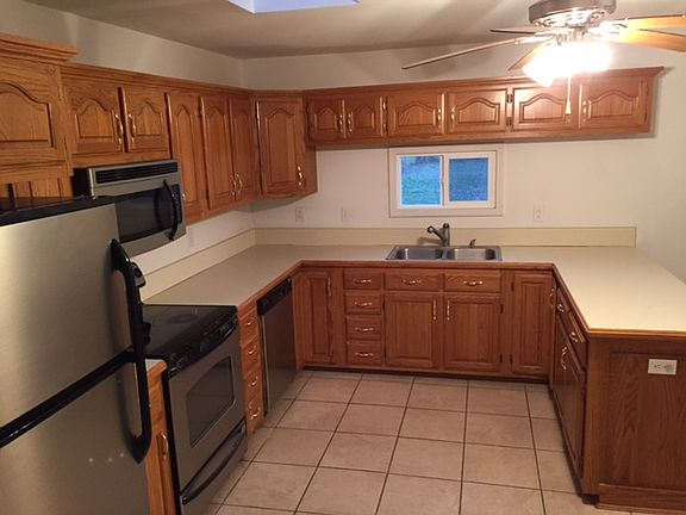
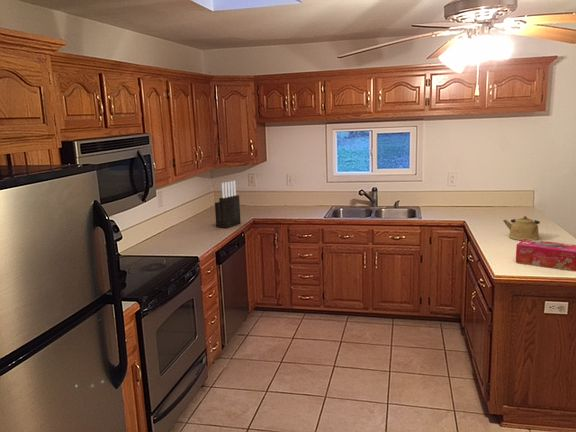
+ knife block [214,180,242,229]
+ tissue box [515,239,576,272]
+ kettle [502,215,541,241]
